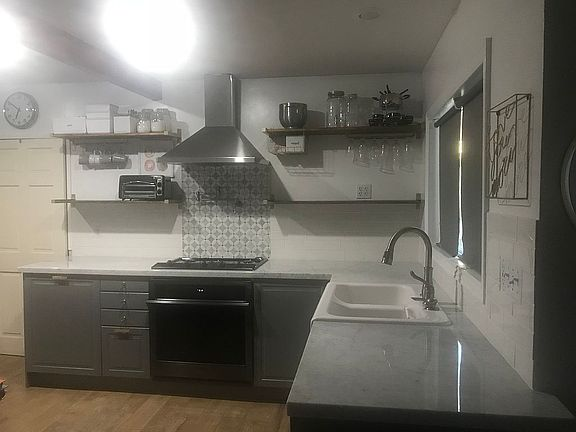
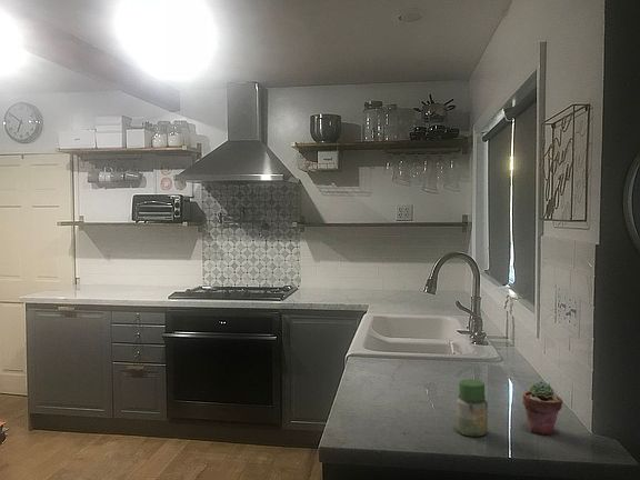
+ potted succulent [521,380,563,436]
+ jar [456,379,489,438]
